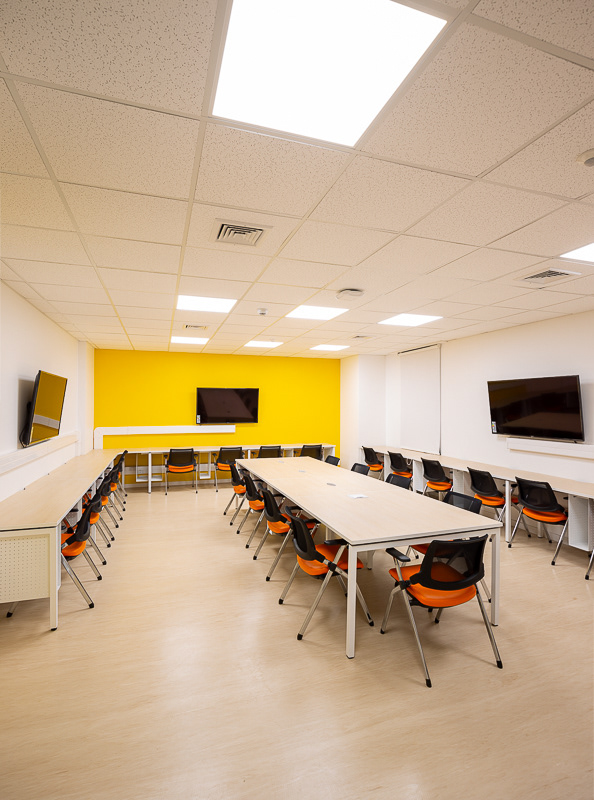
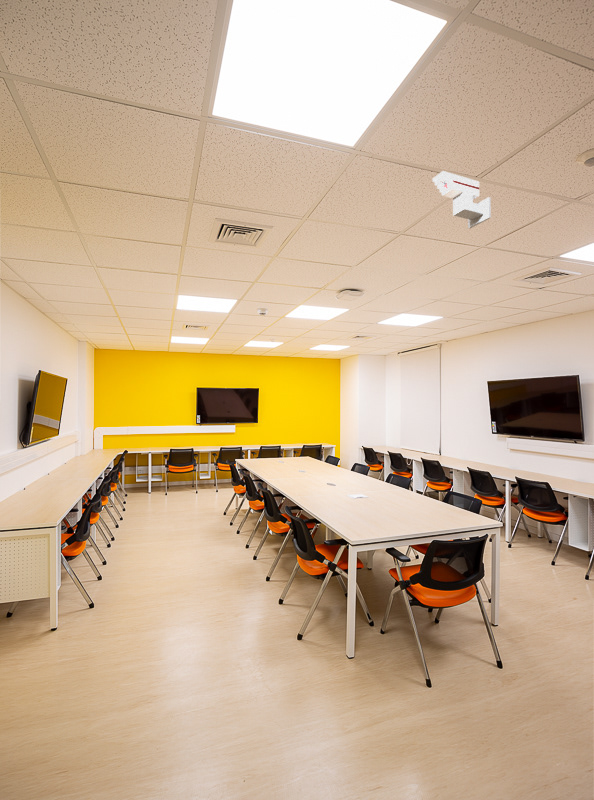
+ security camera [431,170,492,230]
